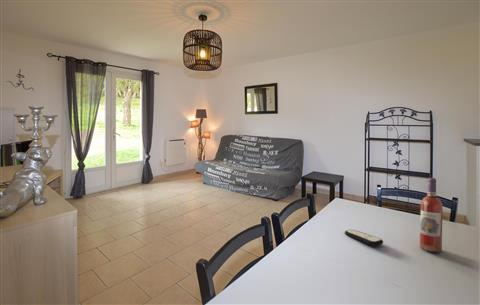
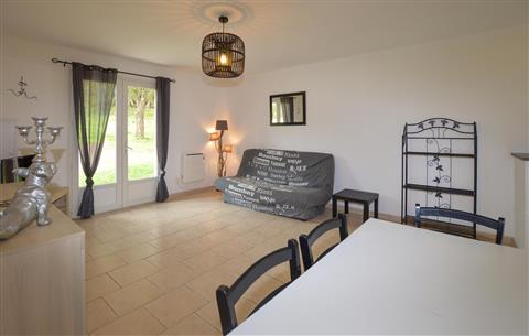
- wine bottle [419,177,444,253]
- remote control [344,229,384,247]
